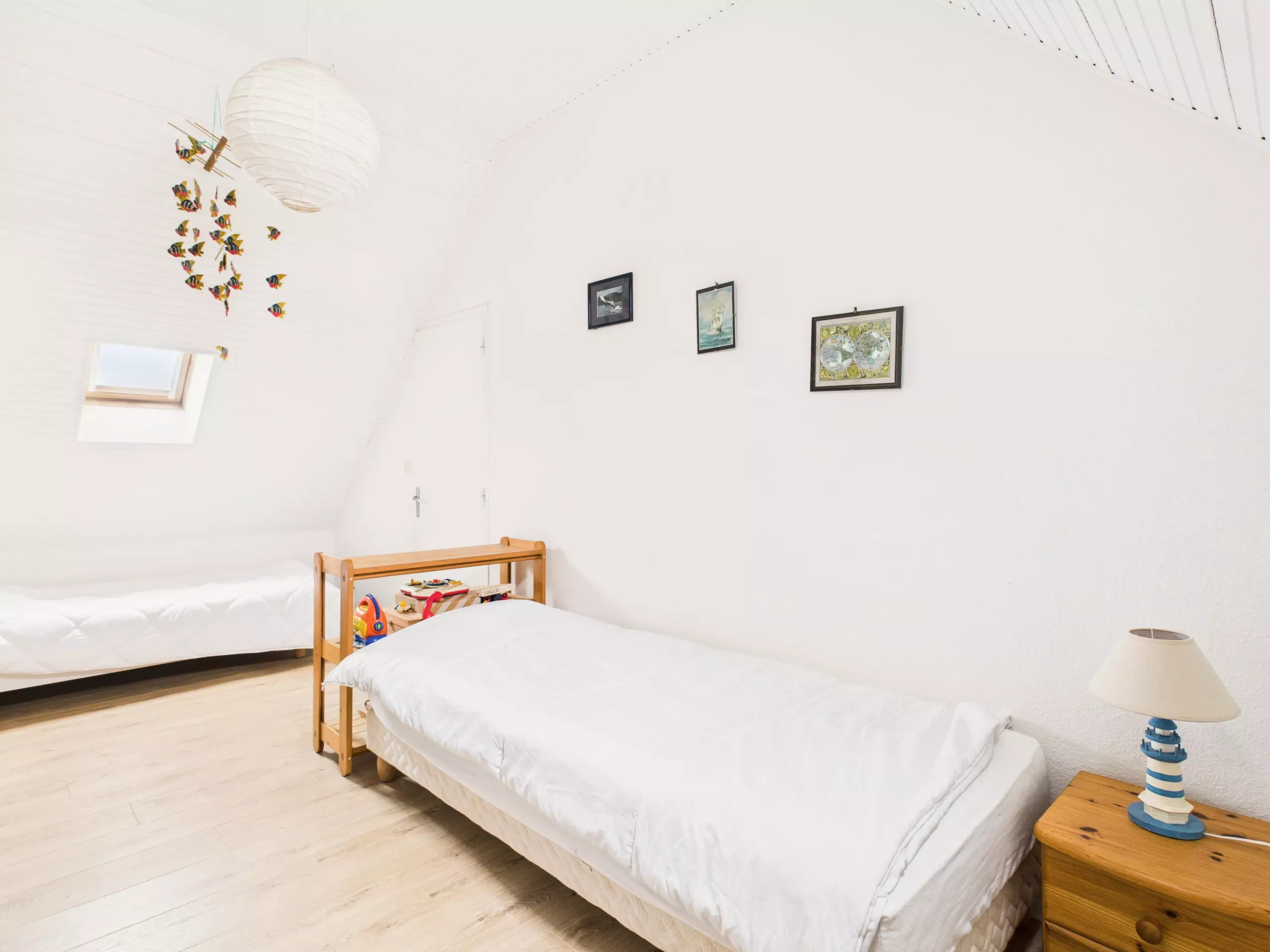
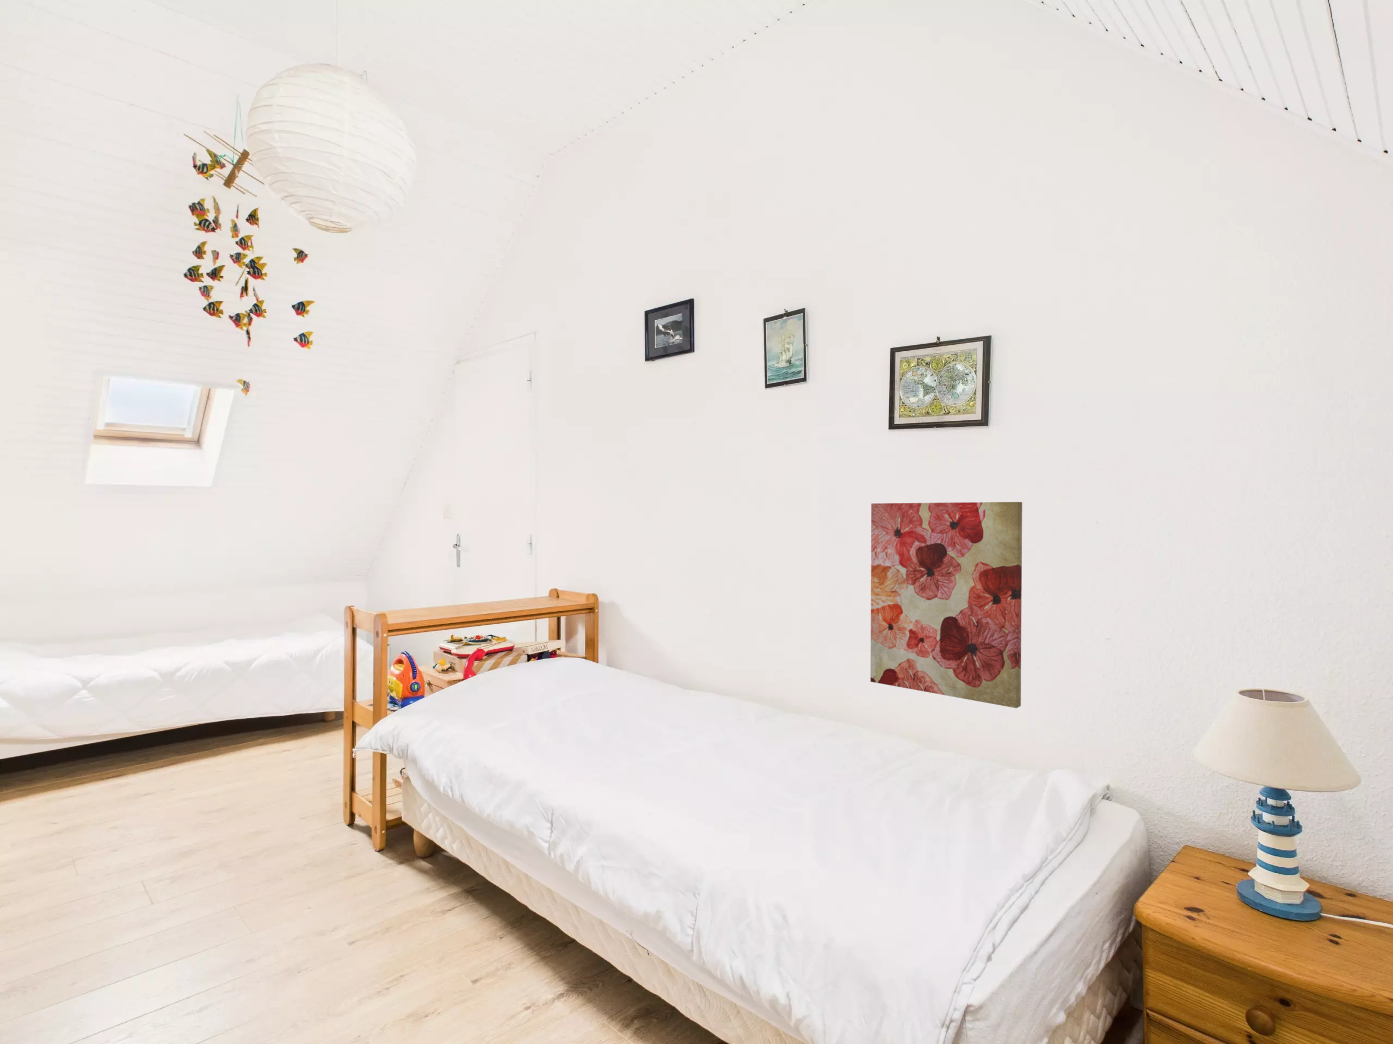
+ wall art [870,501,1023,708]
